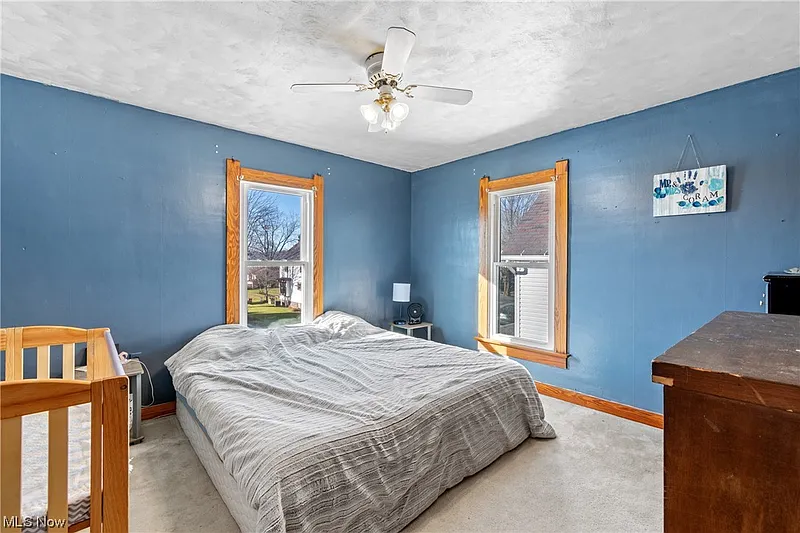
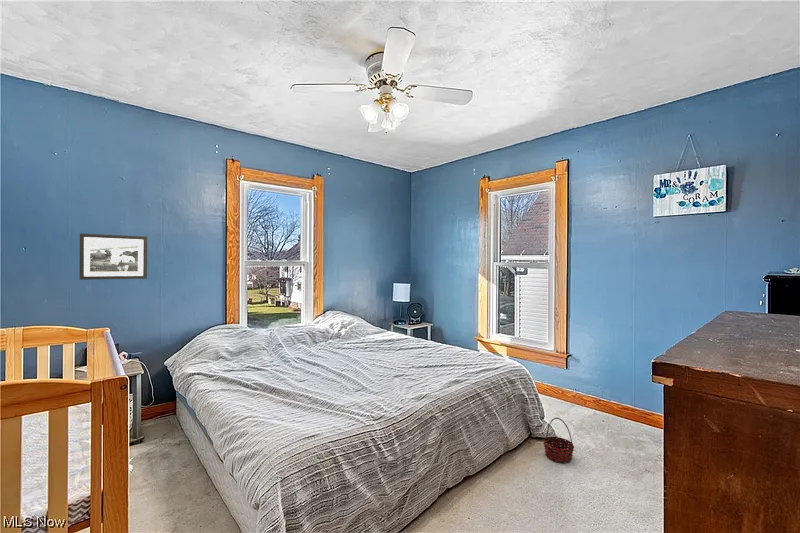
+ basket [542,417,575,464]
+ picture frame [79,233,148,281]
